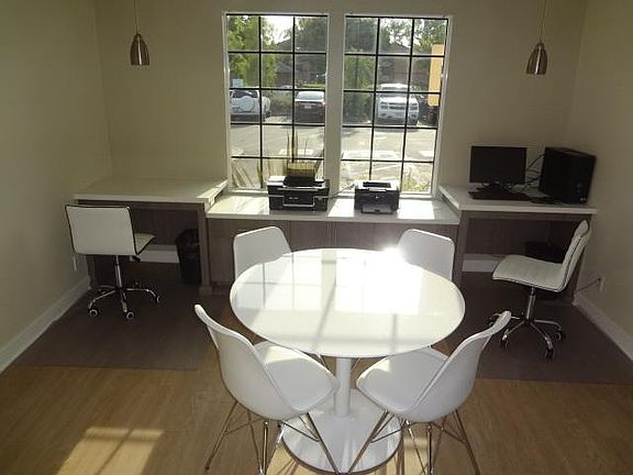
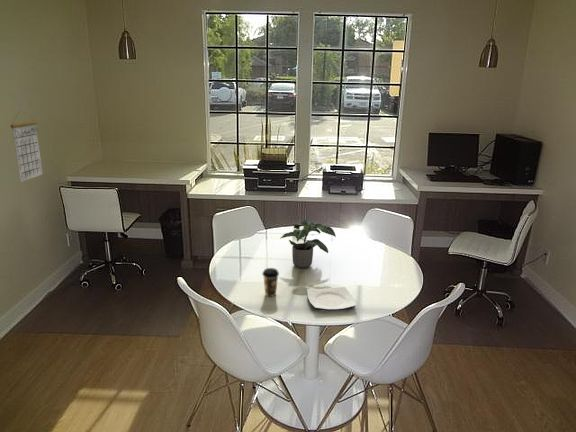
+ potted plant [279,218,337,269]
+ coffee cup [261,267,280,298]
+ plate [306,286,357,311]
+ calendar [10,111,44,183]
